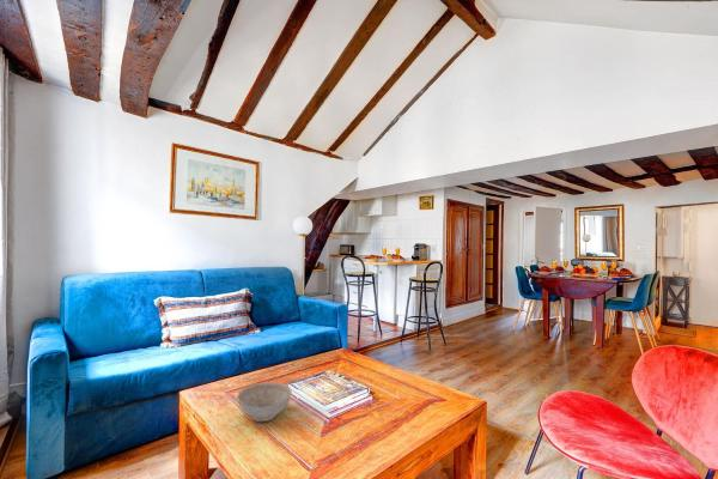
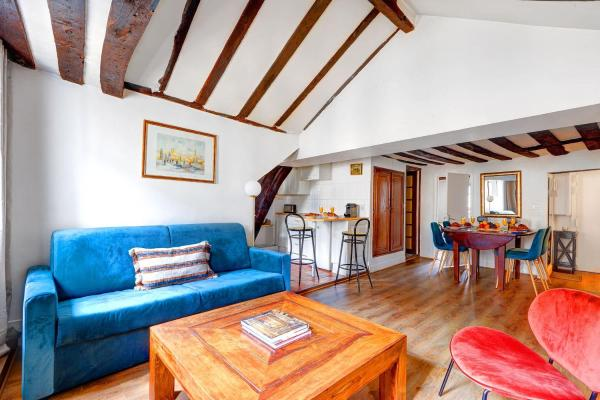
- decorative bowl [236,381,293,423]
